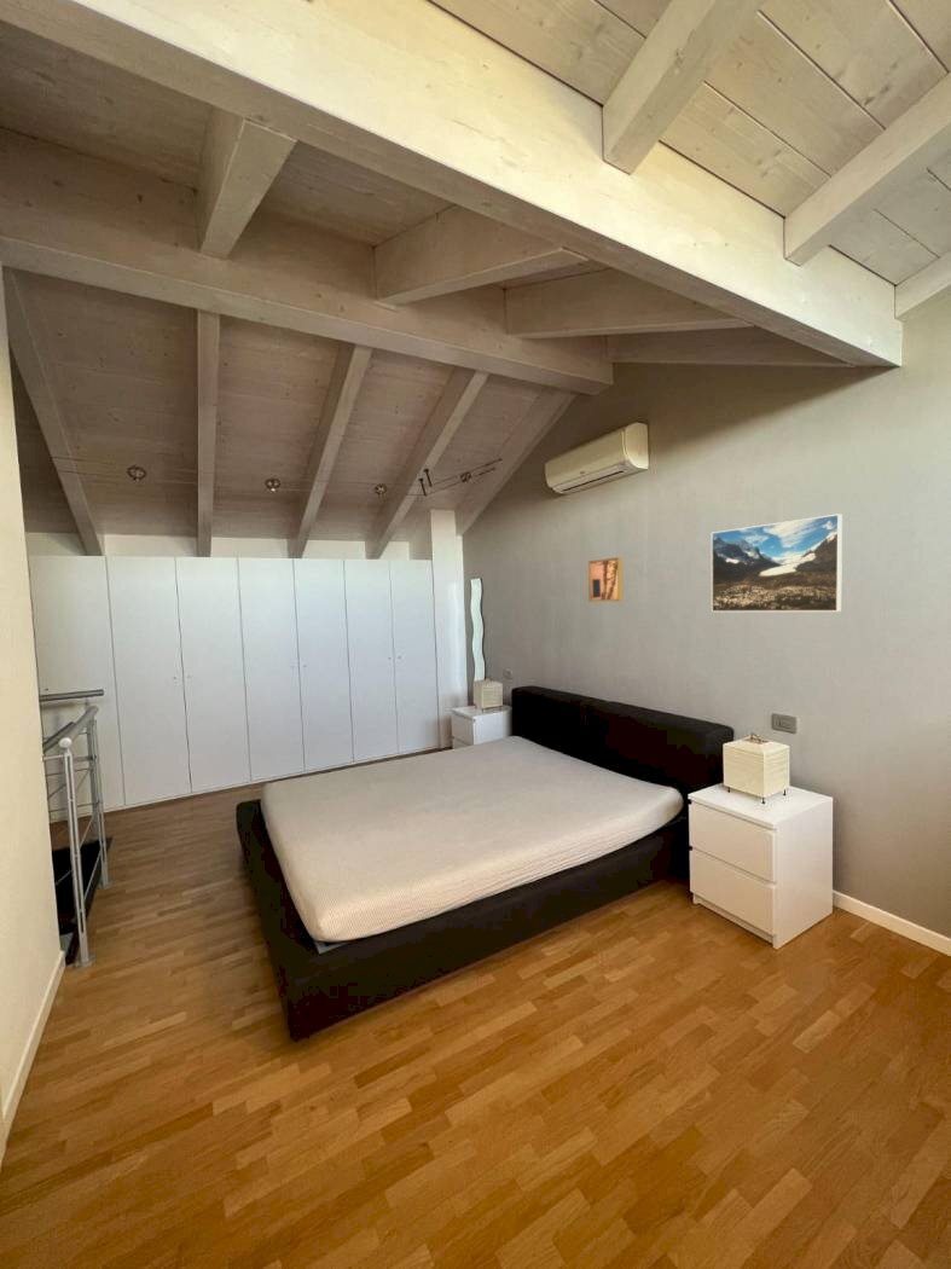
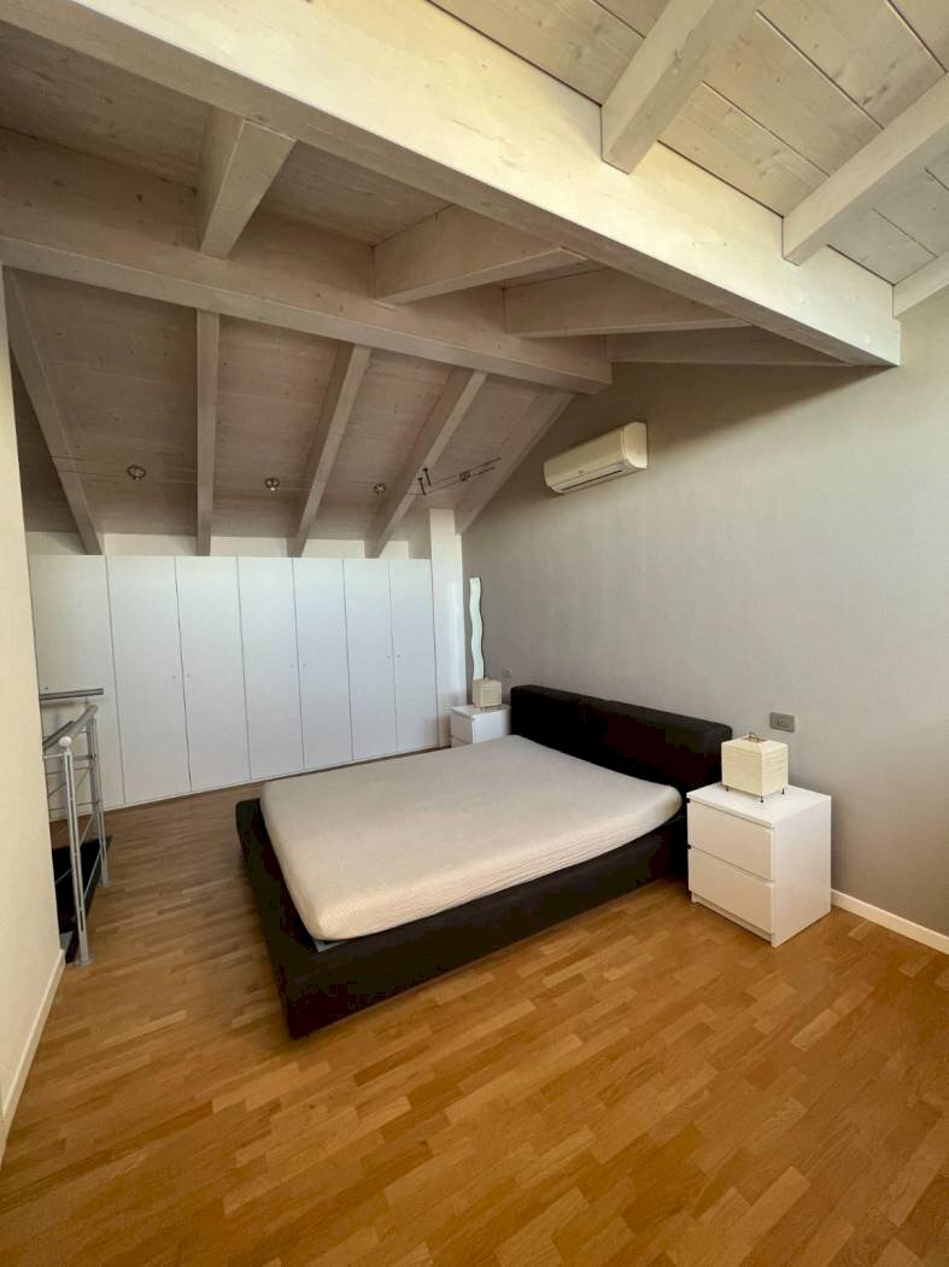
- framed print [711,512,843,613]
- wall art [587,556,625,603]
